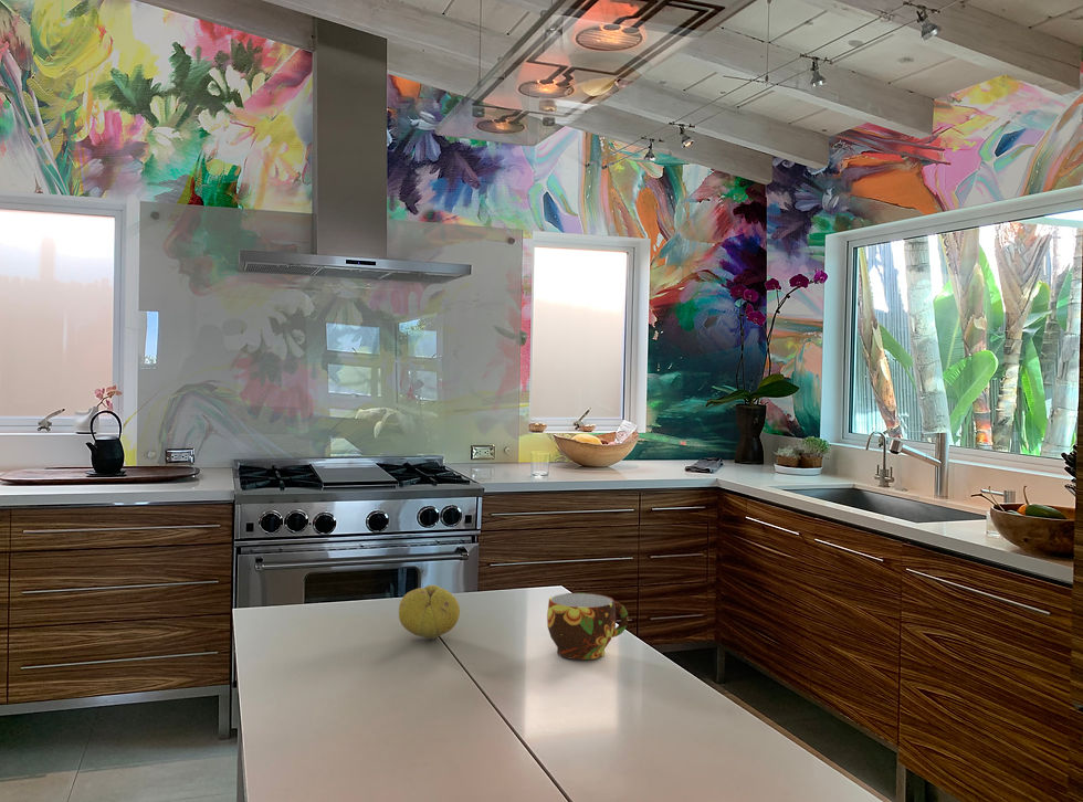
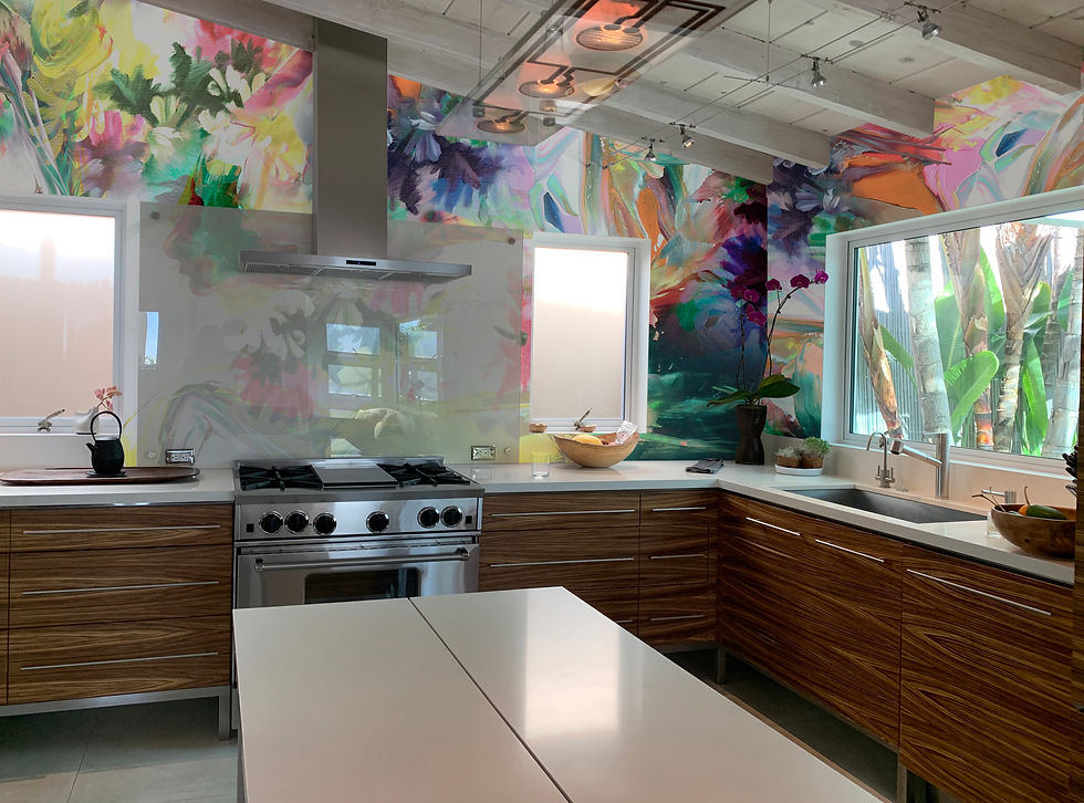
- cup [546,592,629,661]
- fruit [398,584,461,640]
